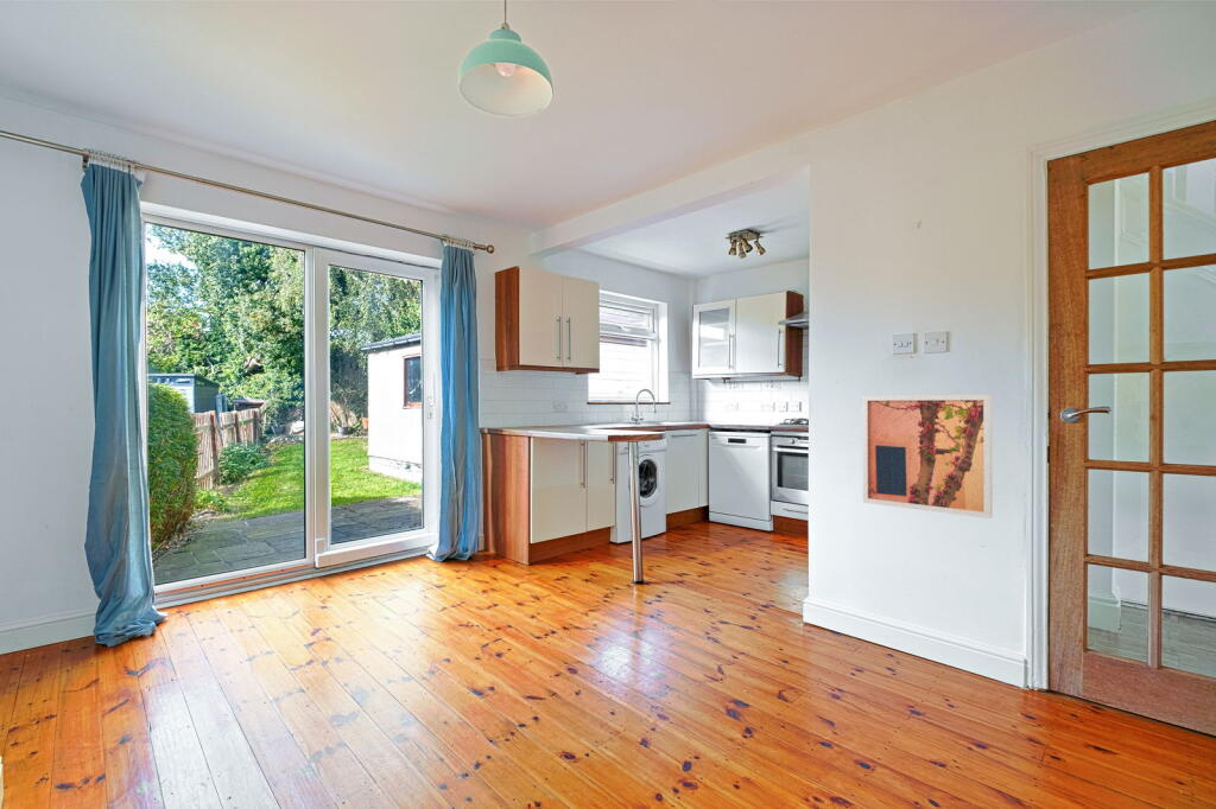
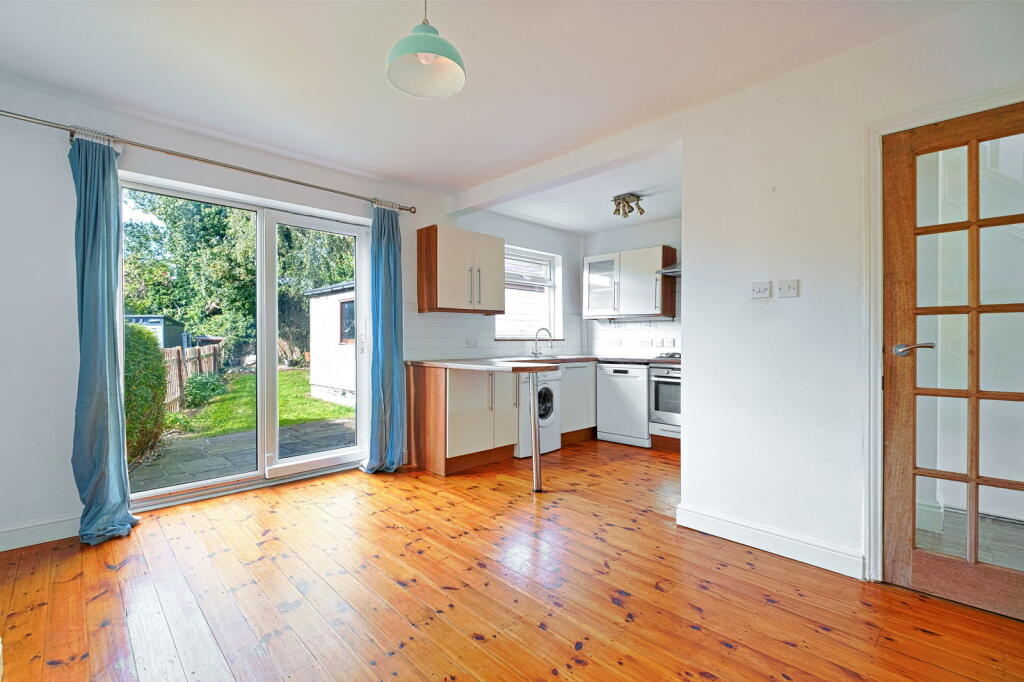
- wall art [861,394,994,520]
